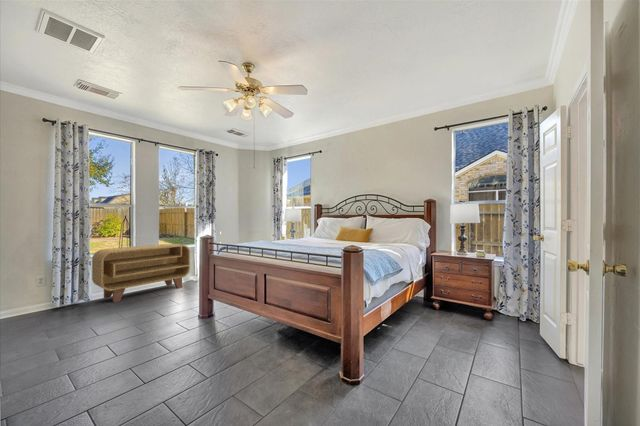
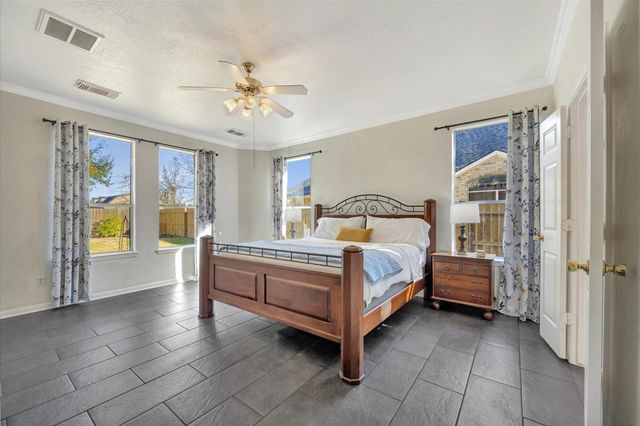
- media console [91,243,191,303]
